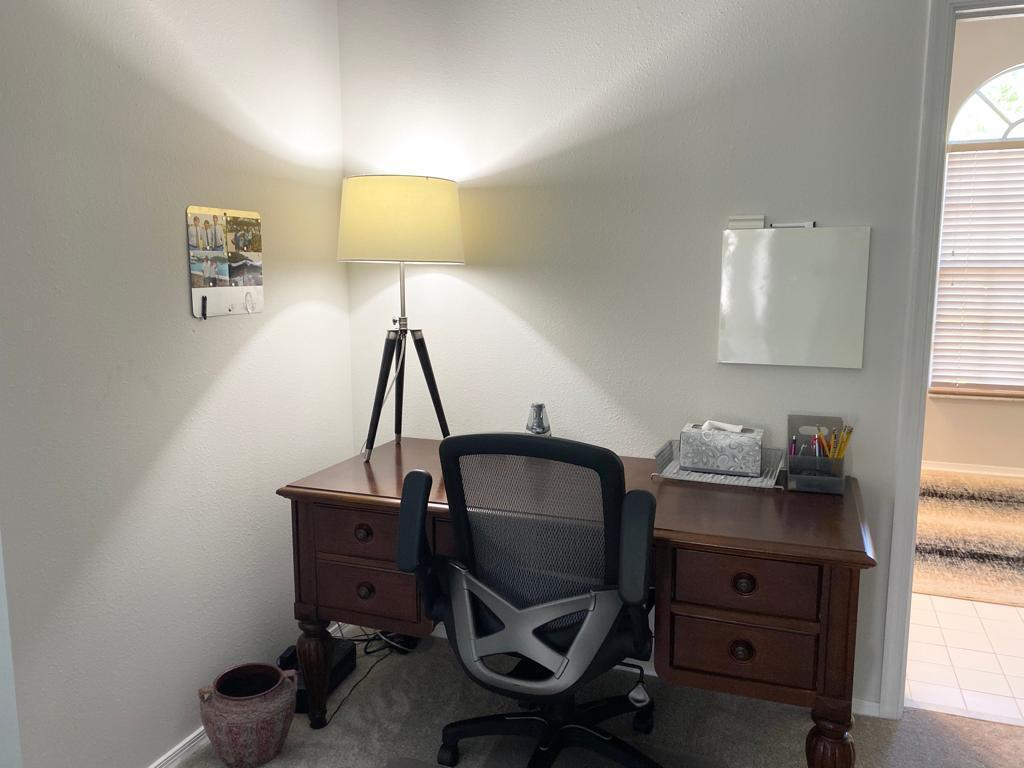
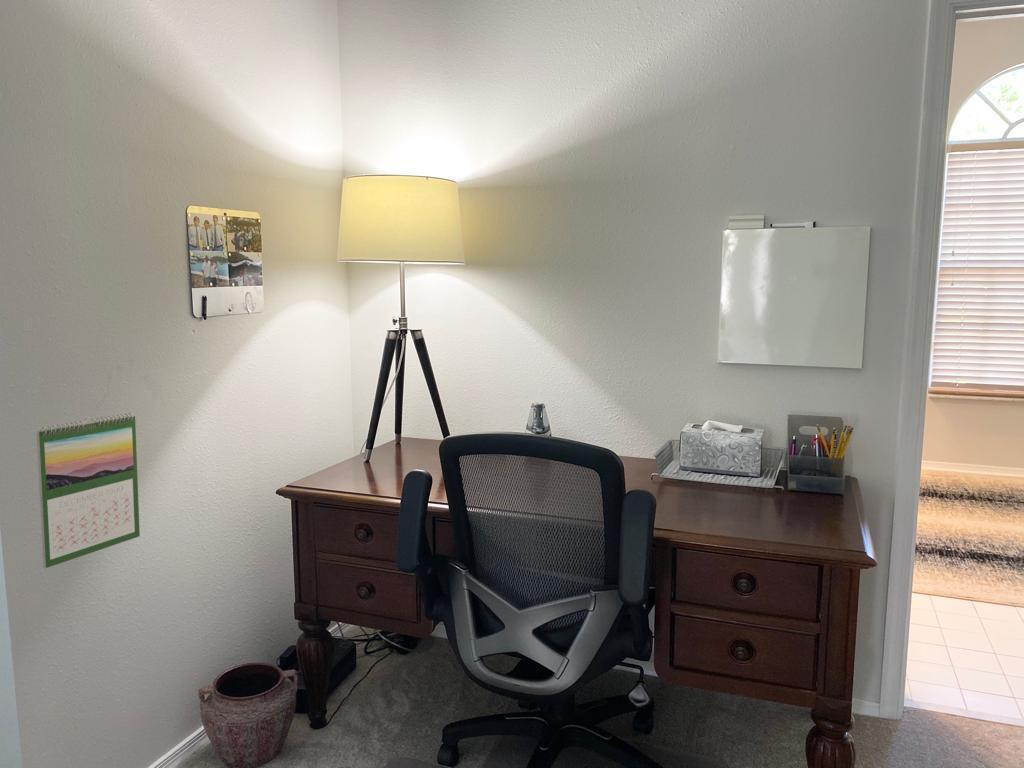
+ calendar [36,412,141,569]
